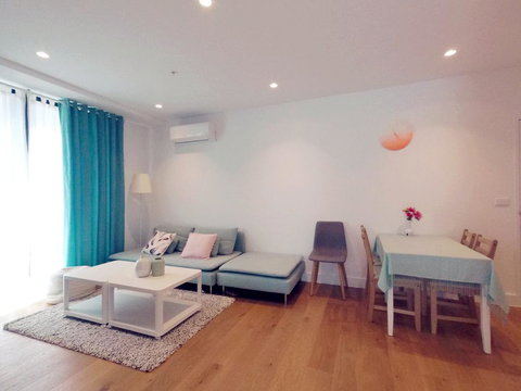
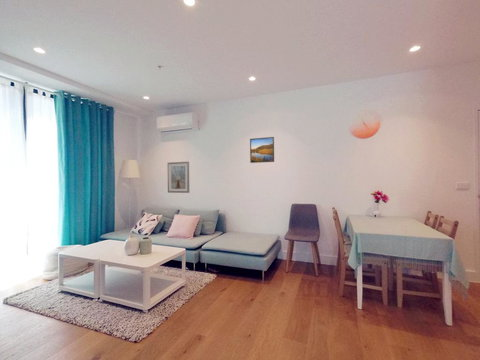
+ picture frame [166,161,190,194]
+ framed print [249,136,275,164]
